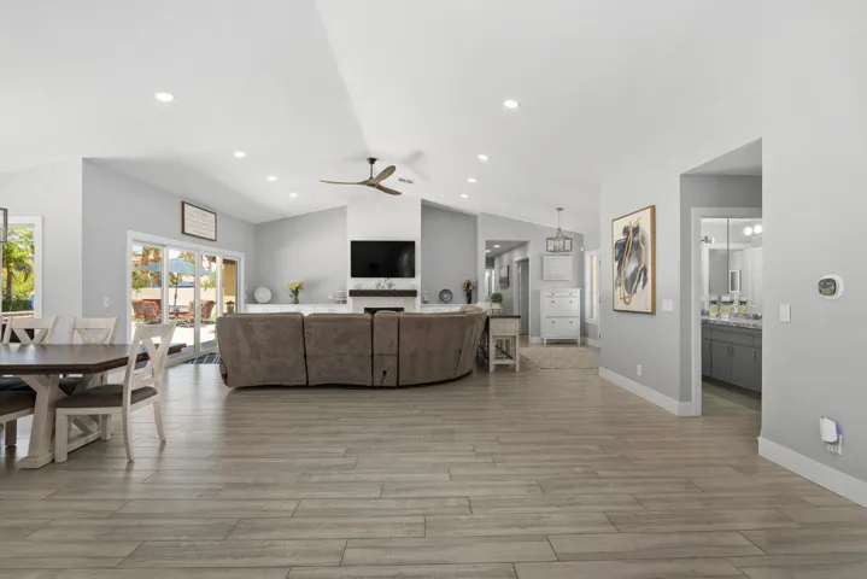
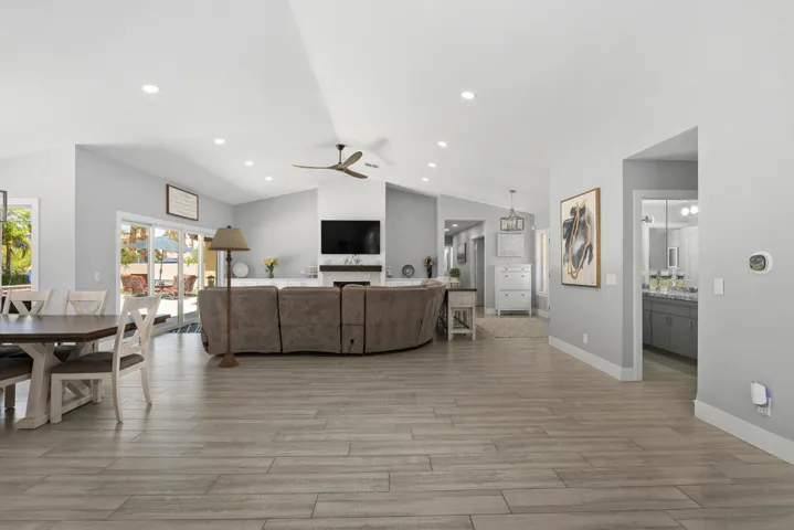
+ floor lamp [207,224,251,369]
